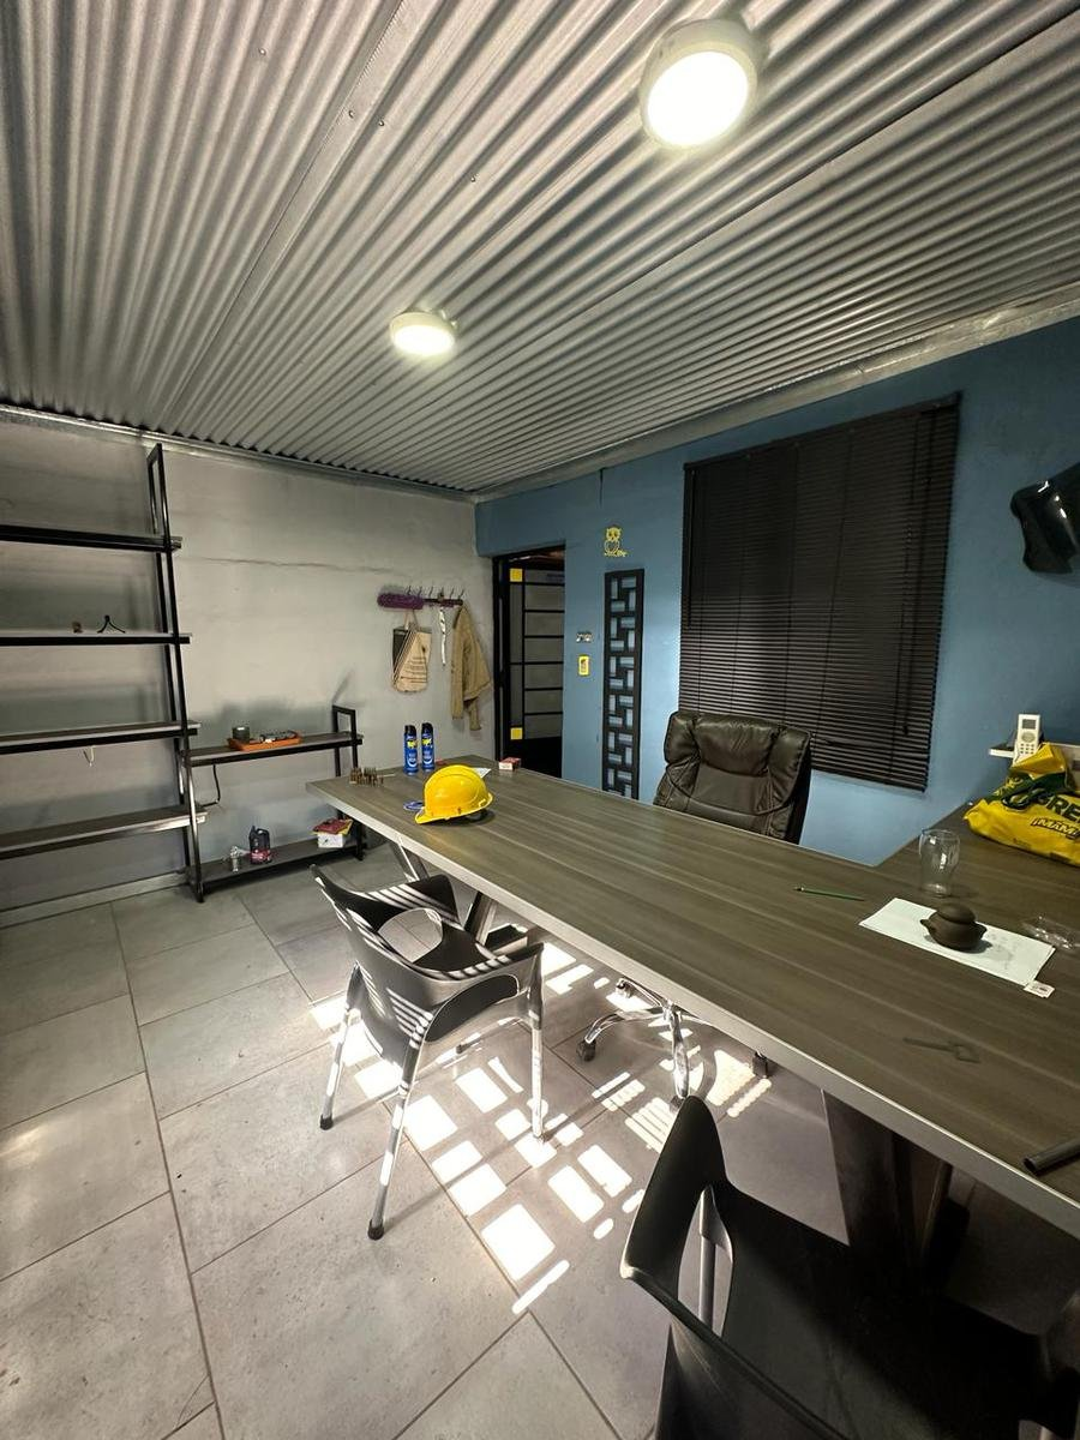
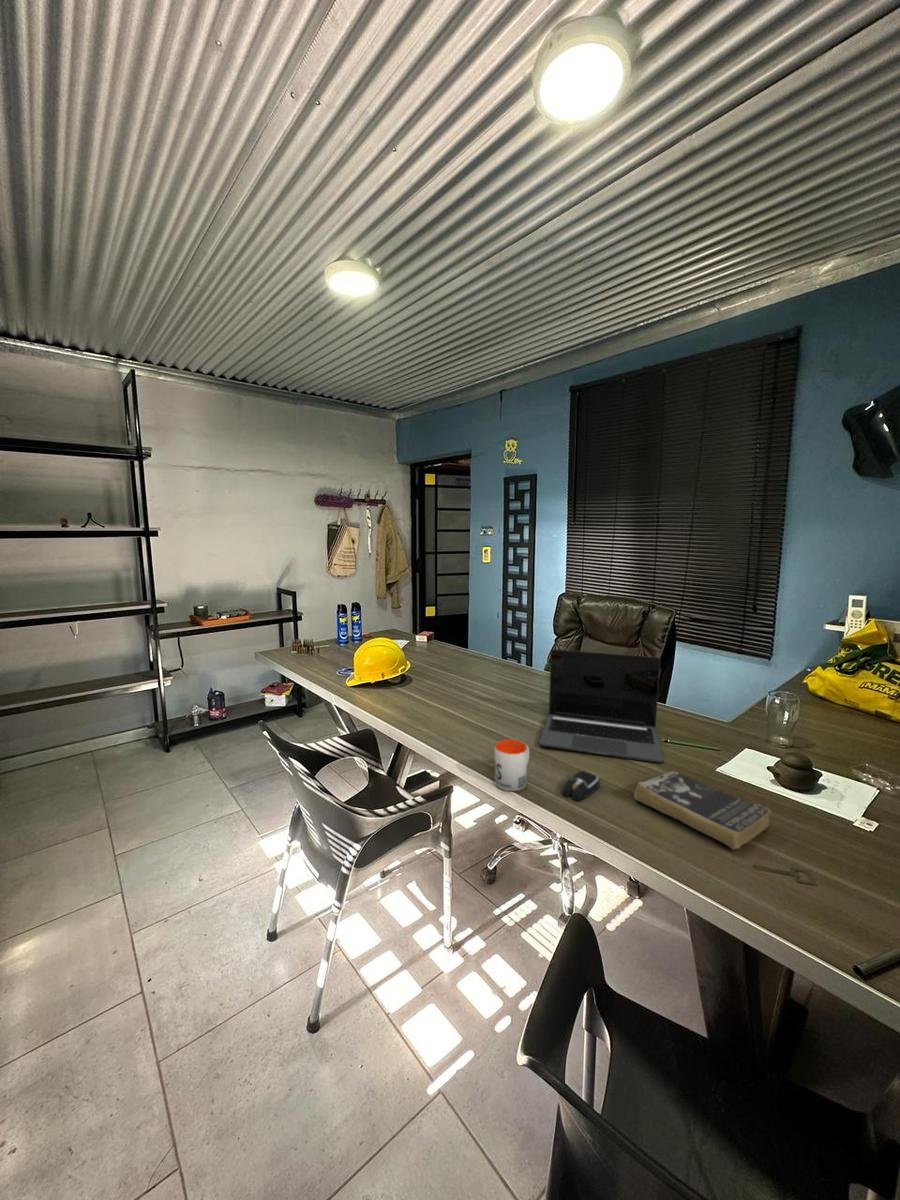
+ laptop [538,648,664,764]
+ book [633,769,772,850]
+ computer mouse [561,770,601,802]
+ mug [493,739,530,792]
